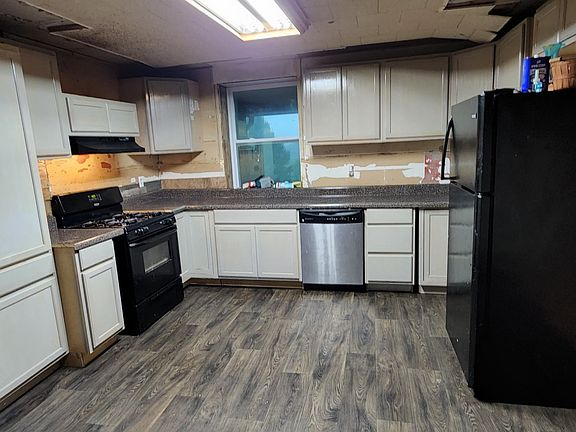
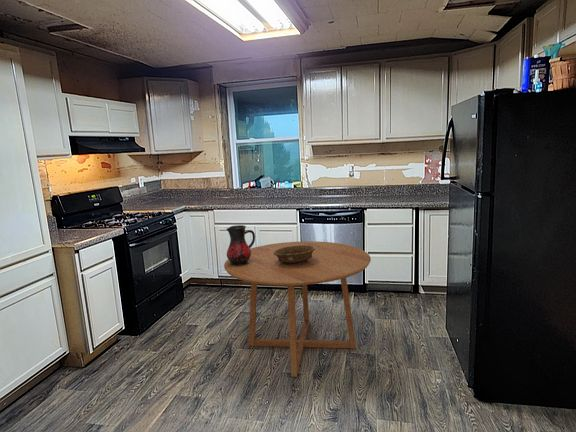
+ pitcher [225,224,256,266]
+ decorative bowl [273,245,315,265]
+ dining table [223,240,372,378]
